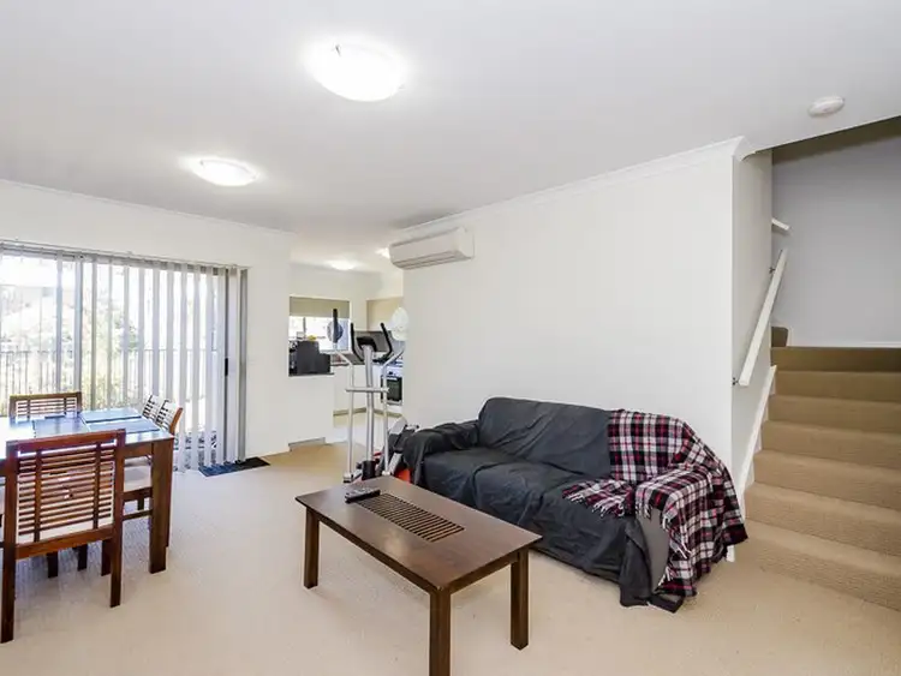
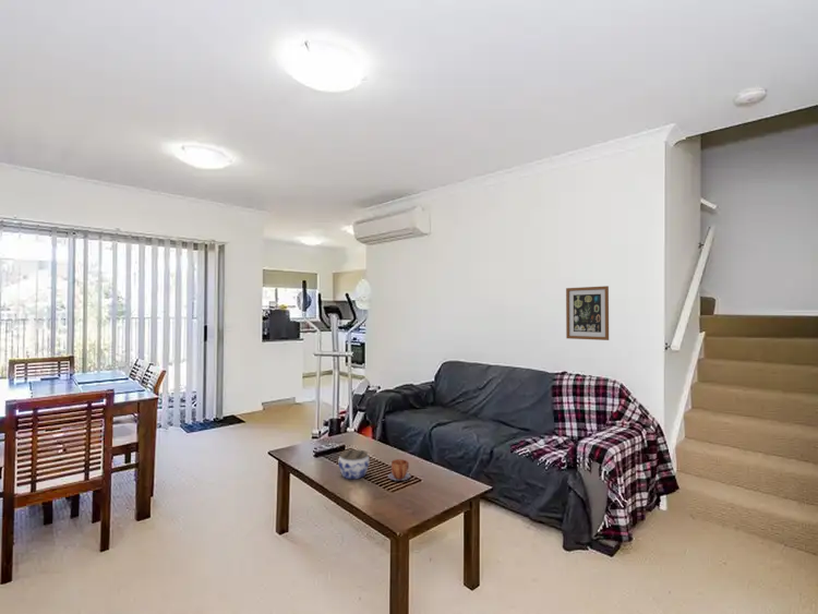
+ wall art [565,285,610,341]
+ mug [387,458,412,482]
+ jar [338,448,371,480]
